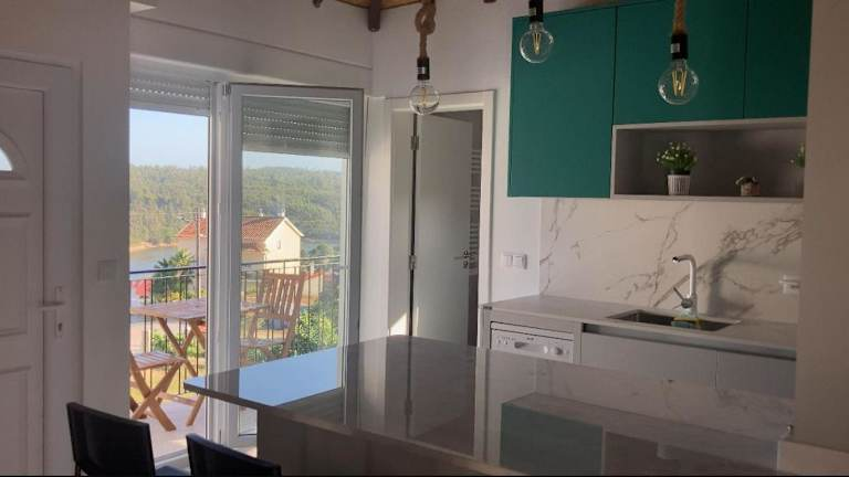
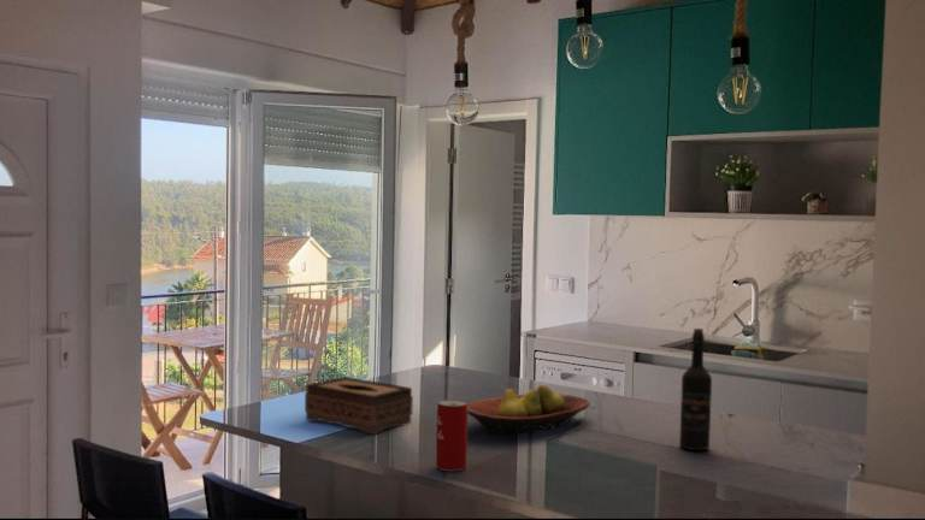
+ fruit bowl [466,384,591,436]
+ tissue box [304,376,414,436]
+ beverage can [435,398,469,472]
+ wine bottle [678,327,713,451]
